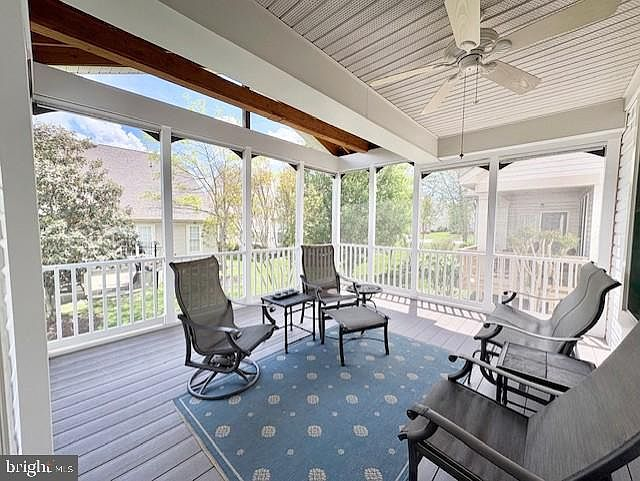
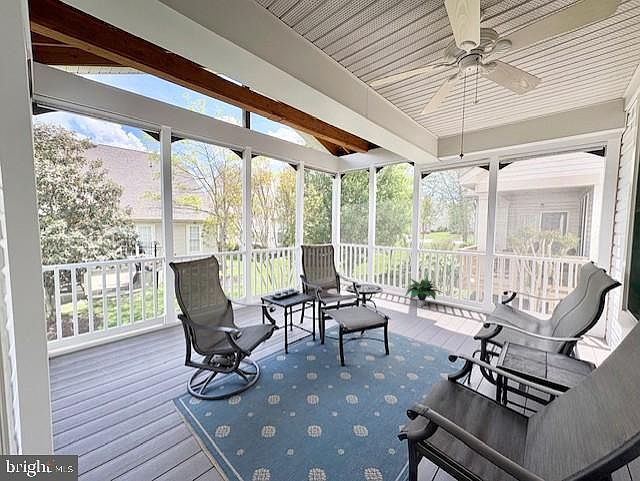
+ potted plant [404,276,444,307]
